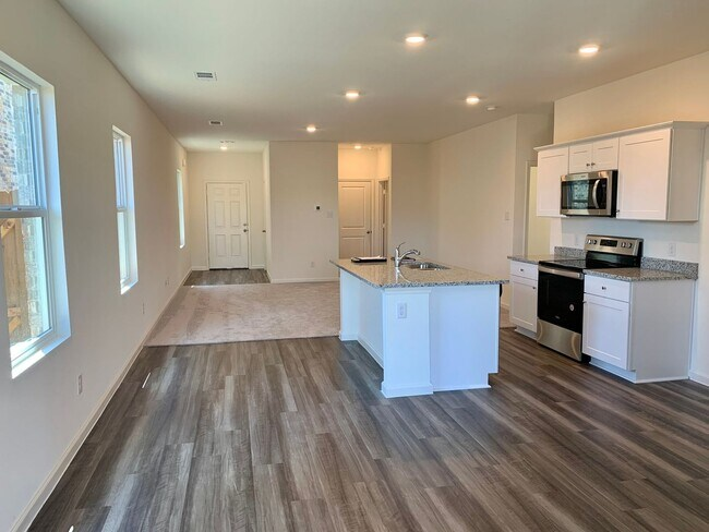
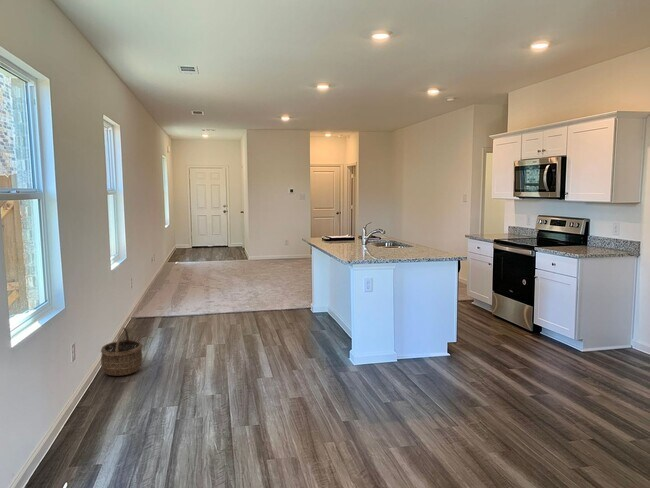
+ wicker basket [100,327,143,377]
